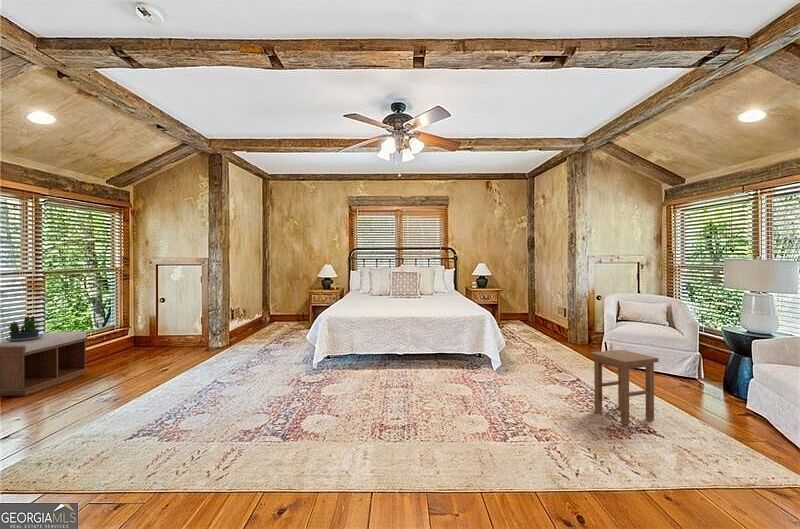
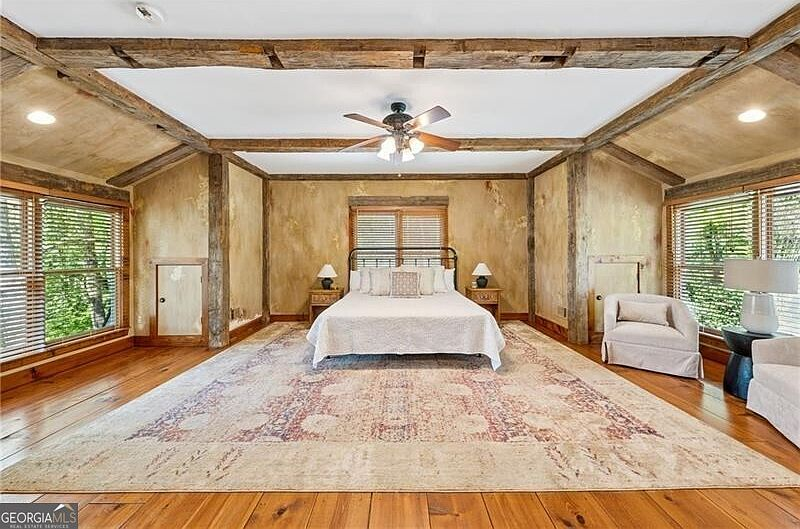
- potted plant [4,315,43,341]
- bench [0,331,89,397]
- stool [589,349,660,426]
